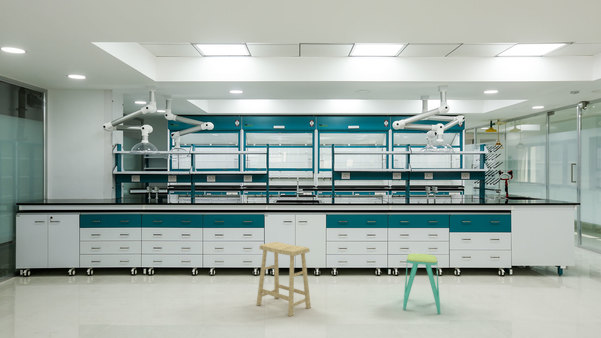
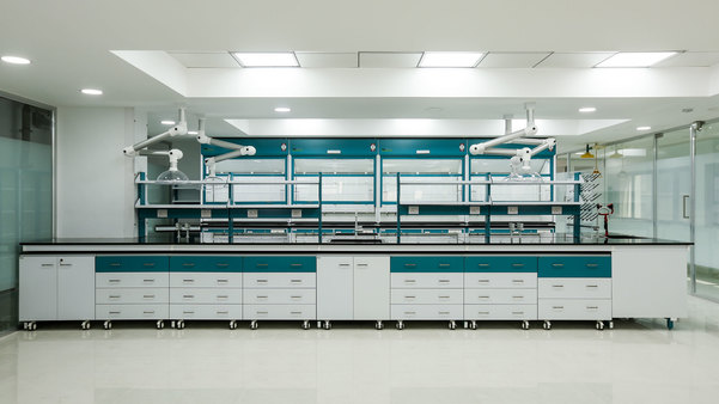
- stool [402,252,442,315]
- stool [255,241,312,317]
